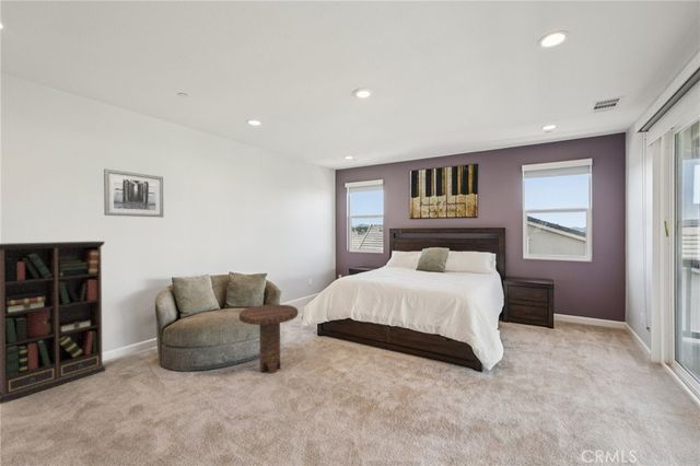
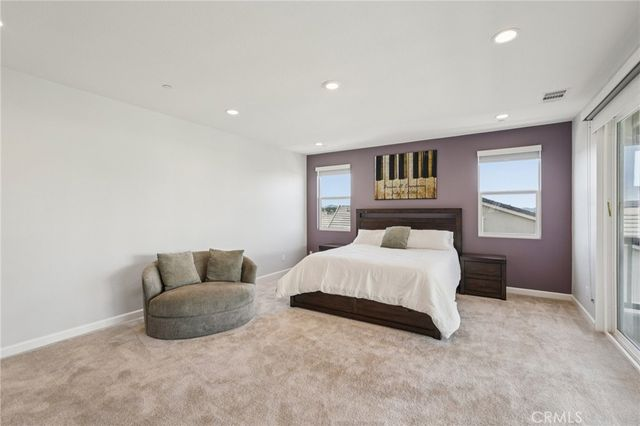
- side table [238,303,300,374]
- wall art [103,168,164,219]
- bookcase [0,241,106,405]
